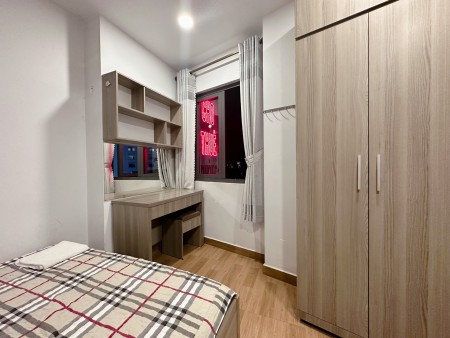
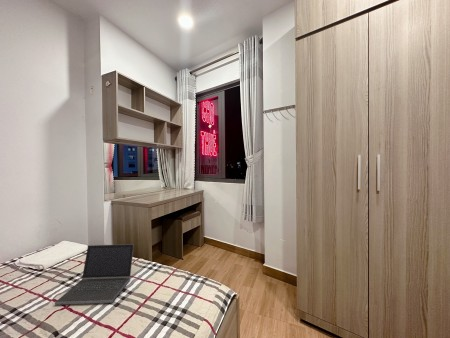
+ laptop computer [54,243,135,306]
